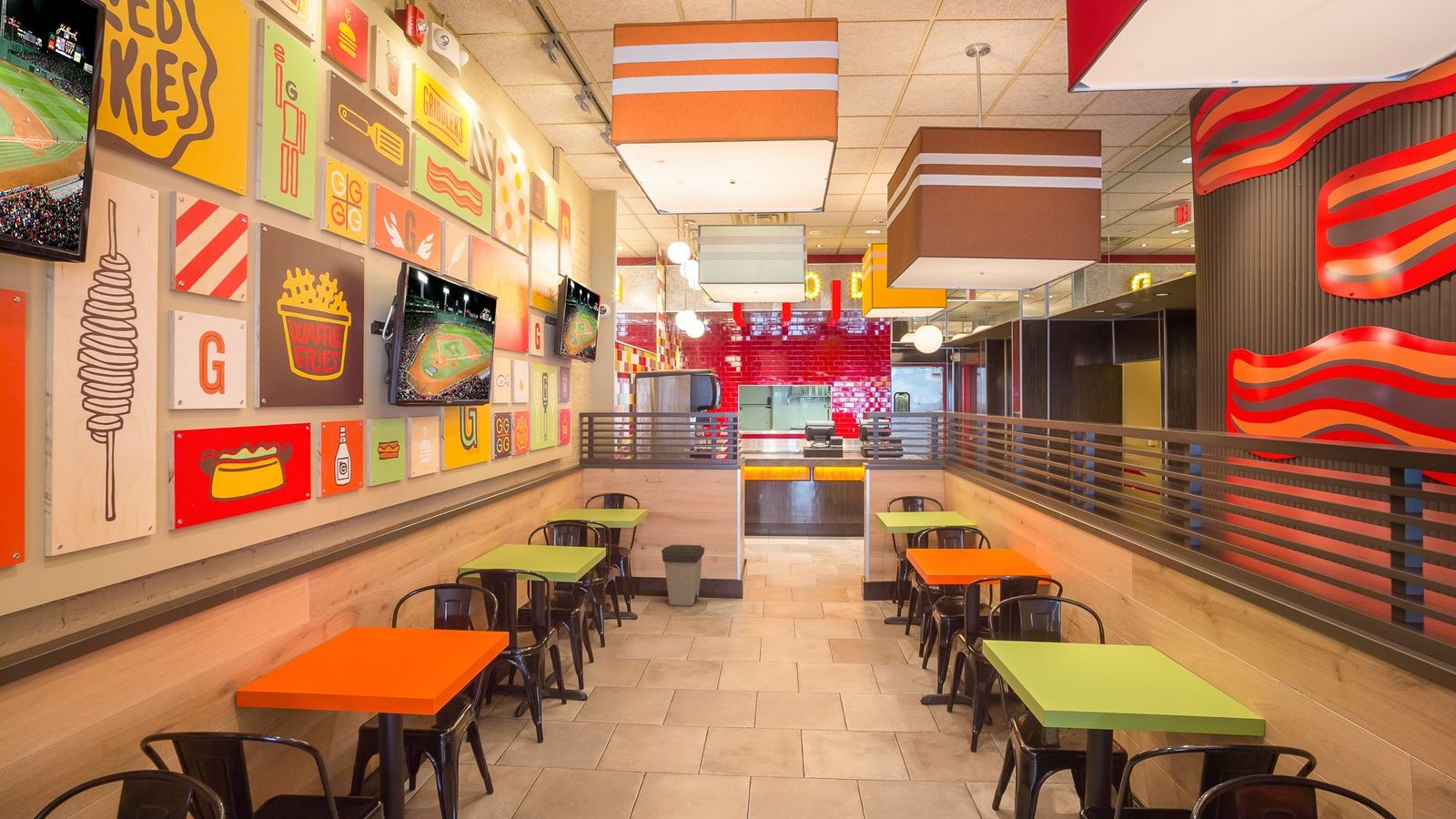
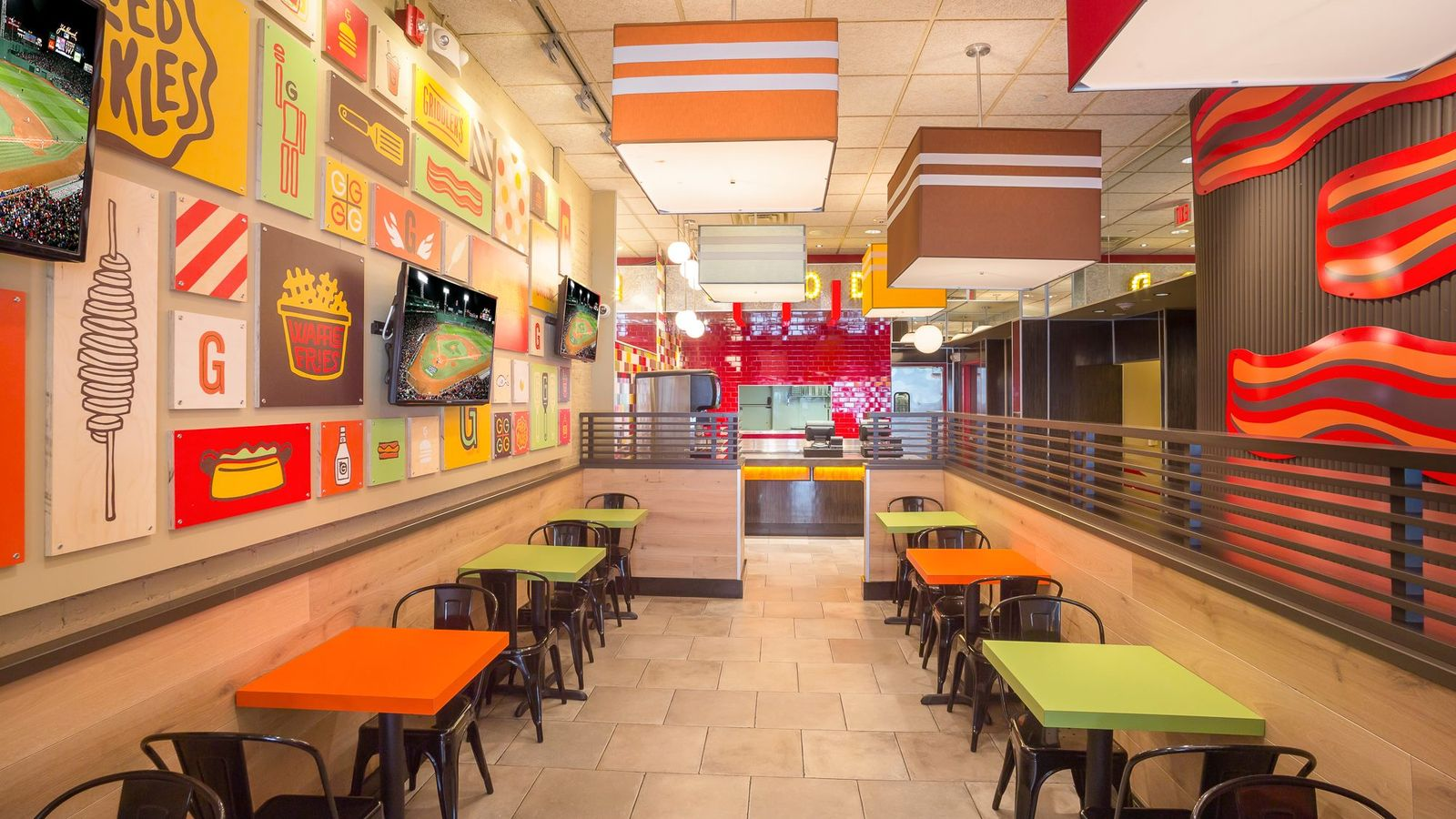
- trash can [661,544,705,607]
